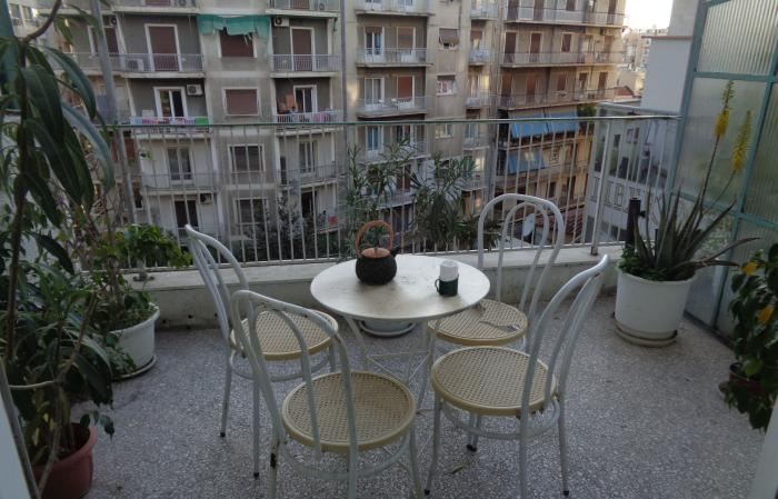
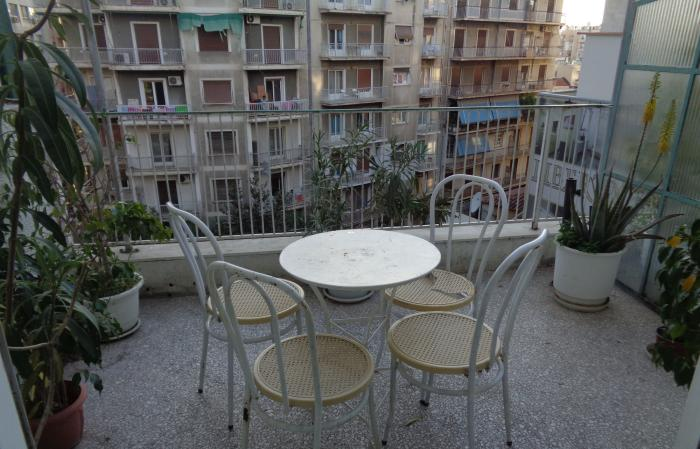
- teapot [355,219,403,286]
- cup [433,259,460,298]
